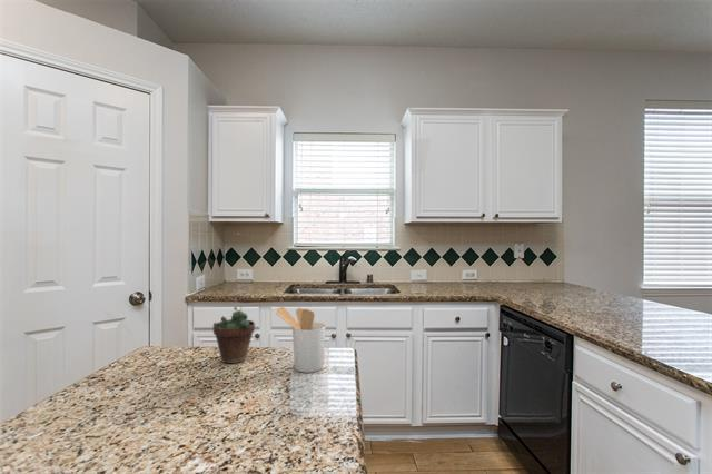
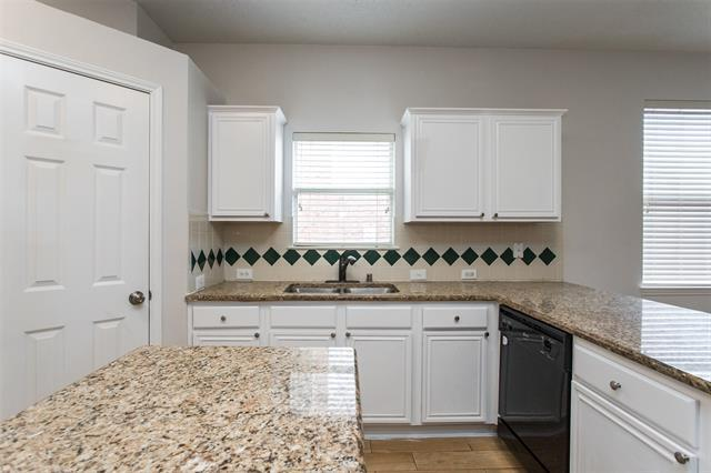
- utensil holder [274,306,327,374]
- succulent plant [212,293,256,364]
